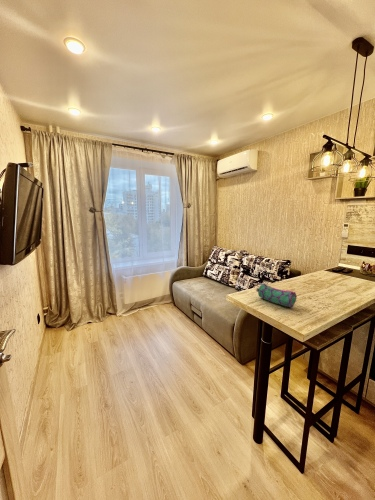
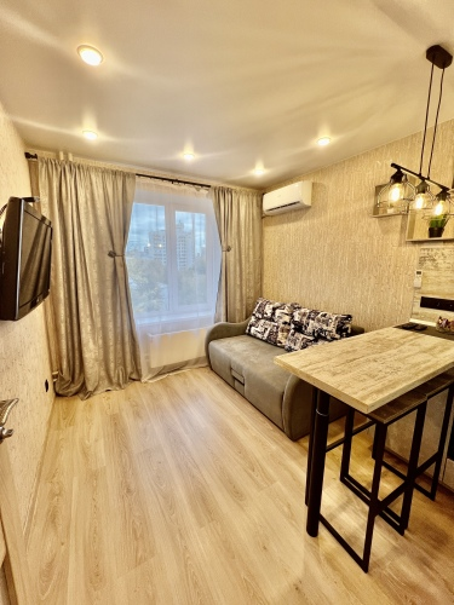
- pencil case [255,282,298,309]
